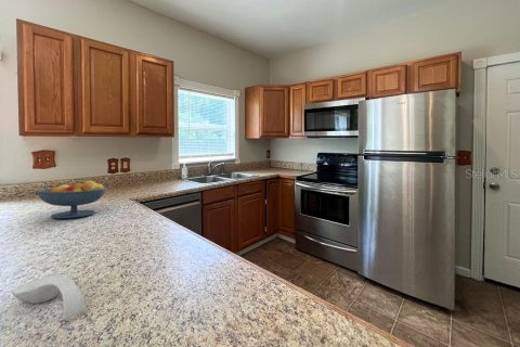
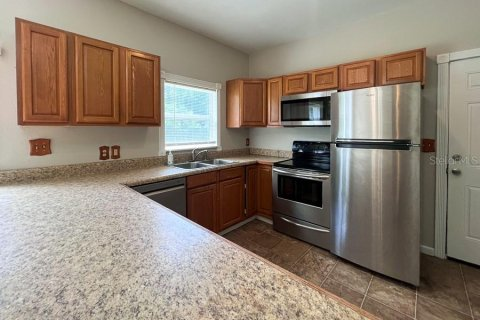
- fruit bowl [36,179,107,219]
- spoon rest [11,273,88,321]
